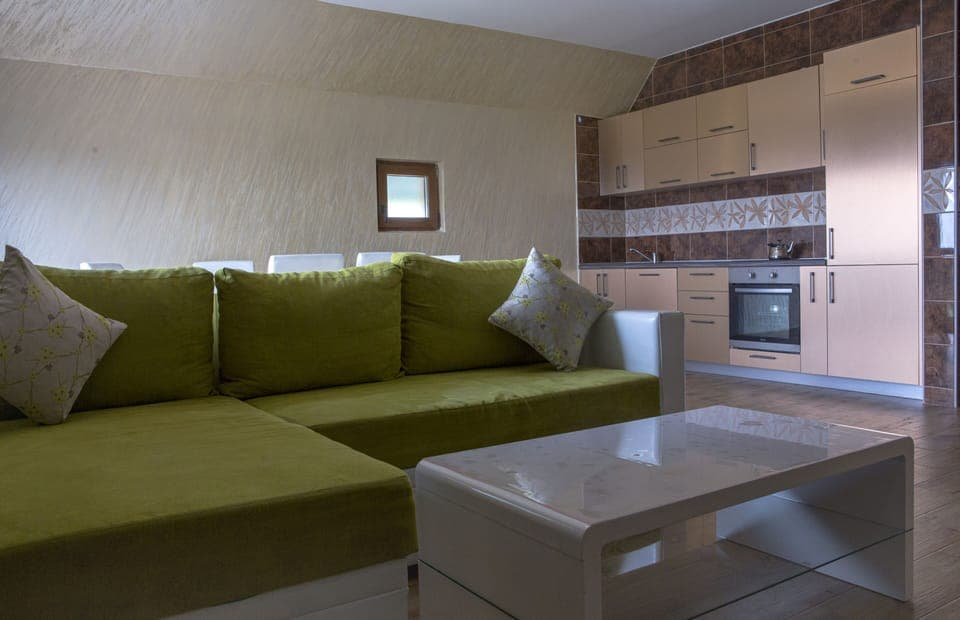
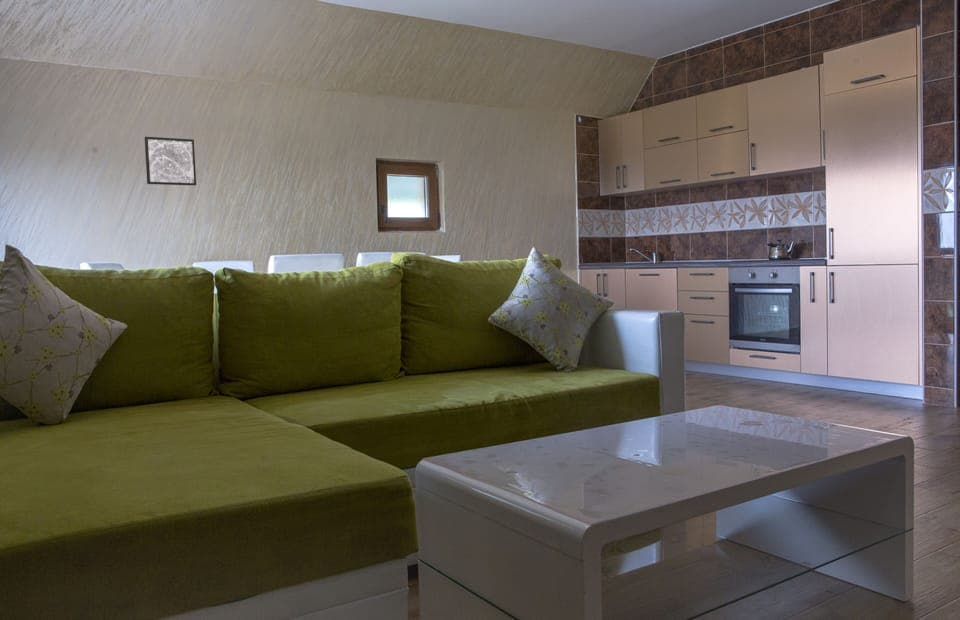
+ wall art [144,136,197,186]
